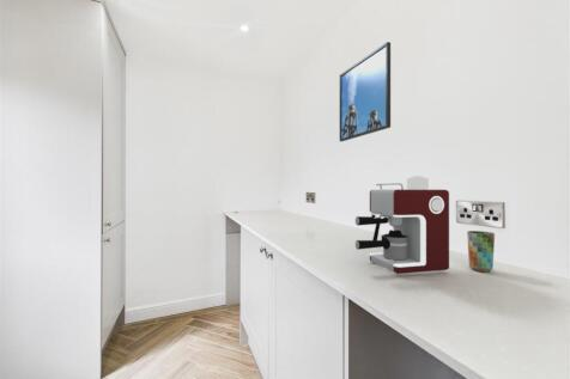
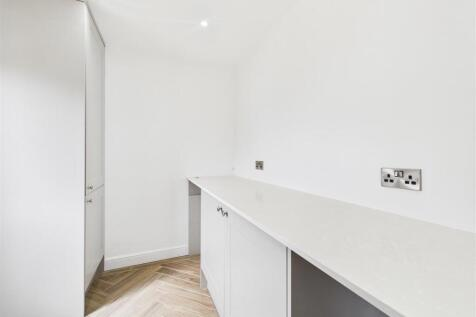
- coffee maker [354,175,450,275]
- cup [466,230,496,273]
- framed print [339,41,392,142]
